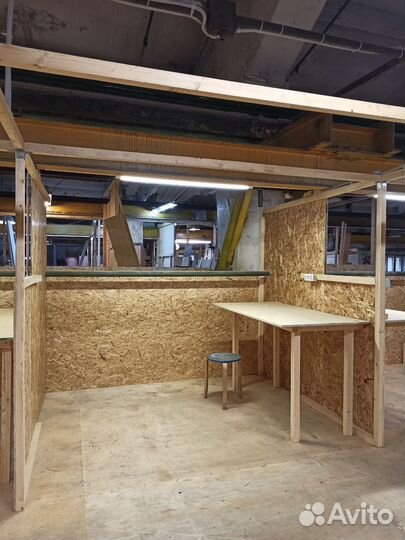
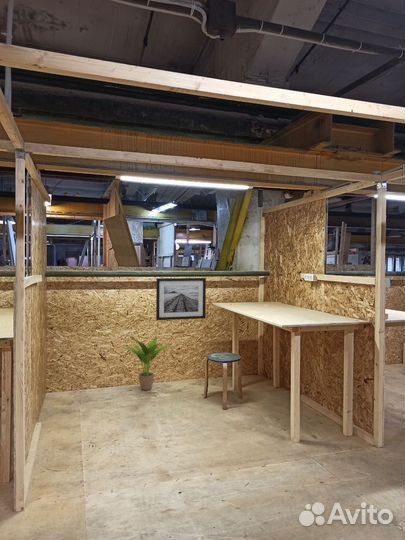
+ potted plant [123,335,170,391]
+ wall art [155,277,207,321]
